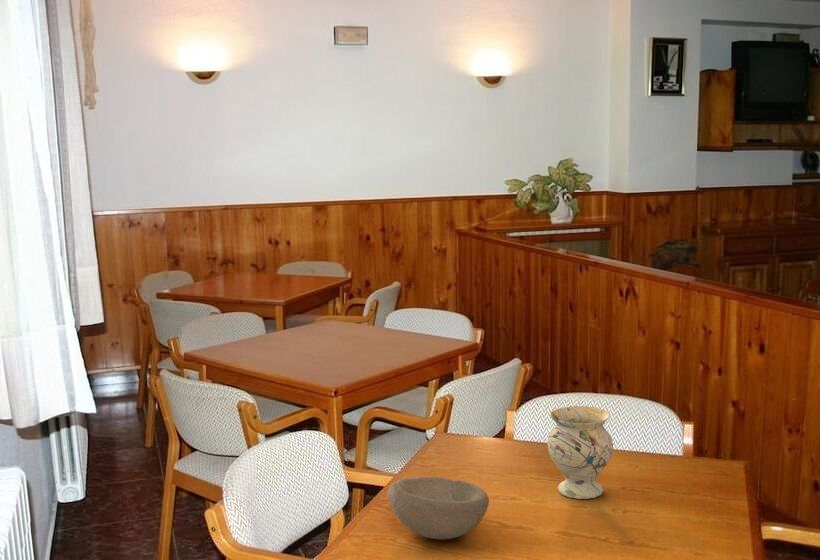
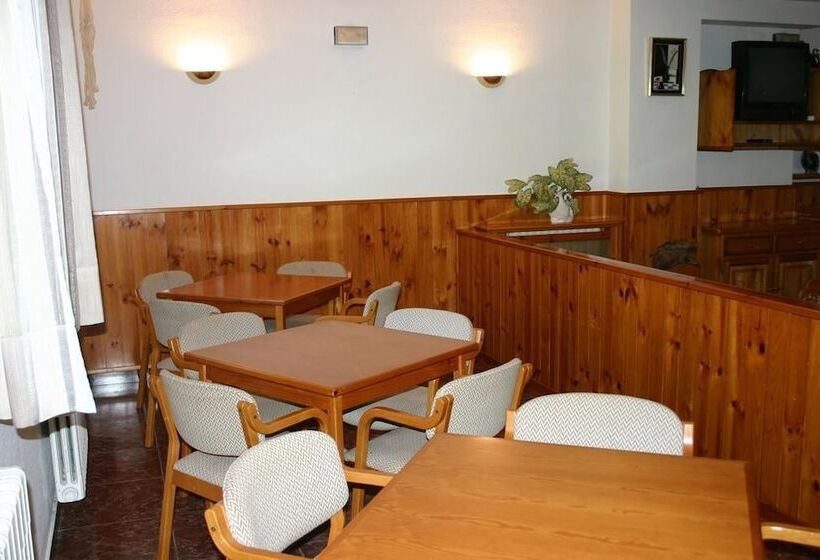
- vase [546,405,614,500]
- bowl [387,476,490,540]
